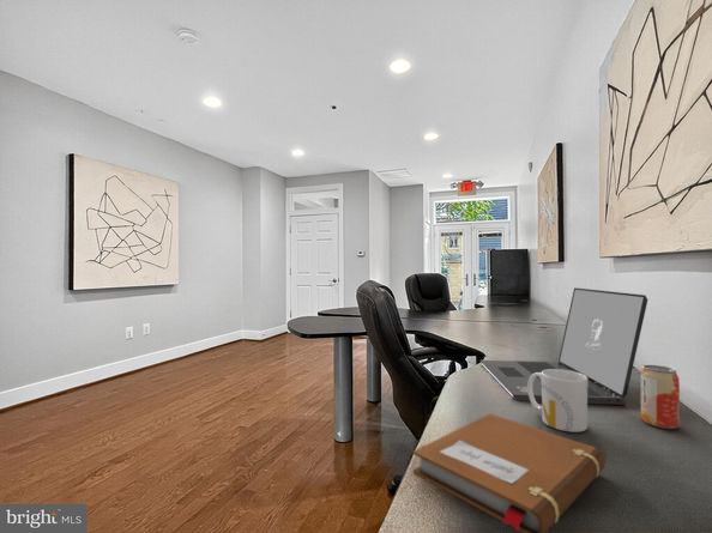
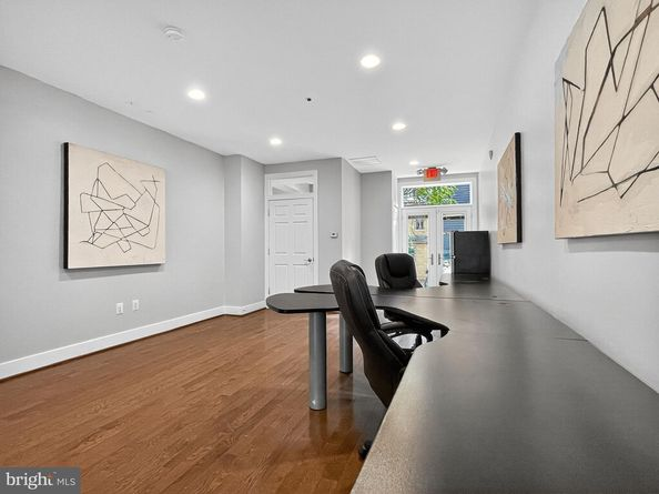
- laptop [479,286,648,406]
- beverage can [640,364,681,430]
- mug [527,369,589,434]
- notebook [412,412,607,533]
